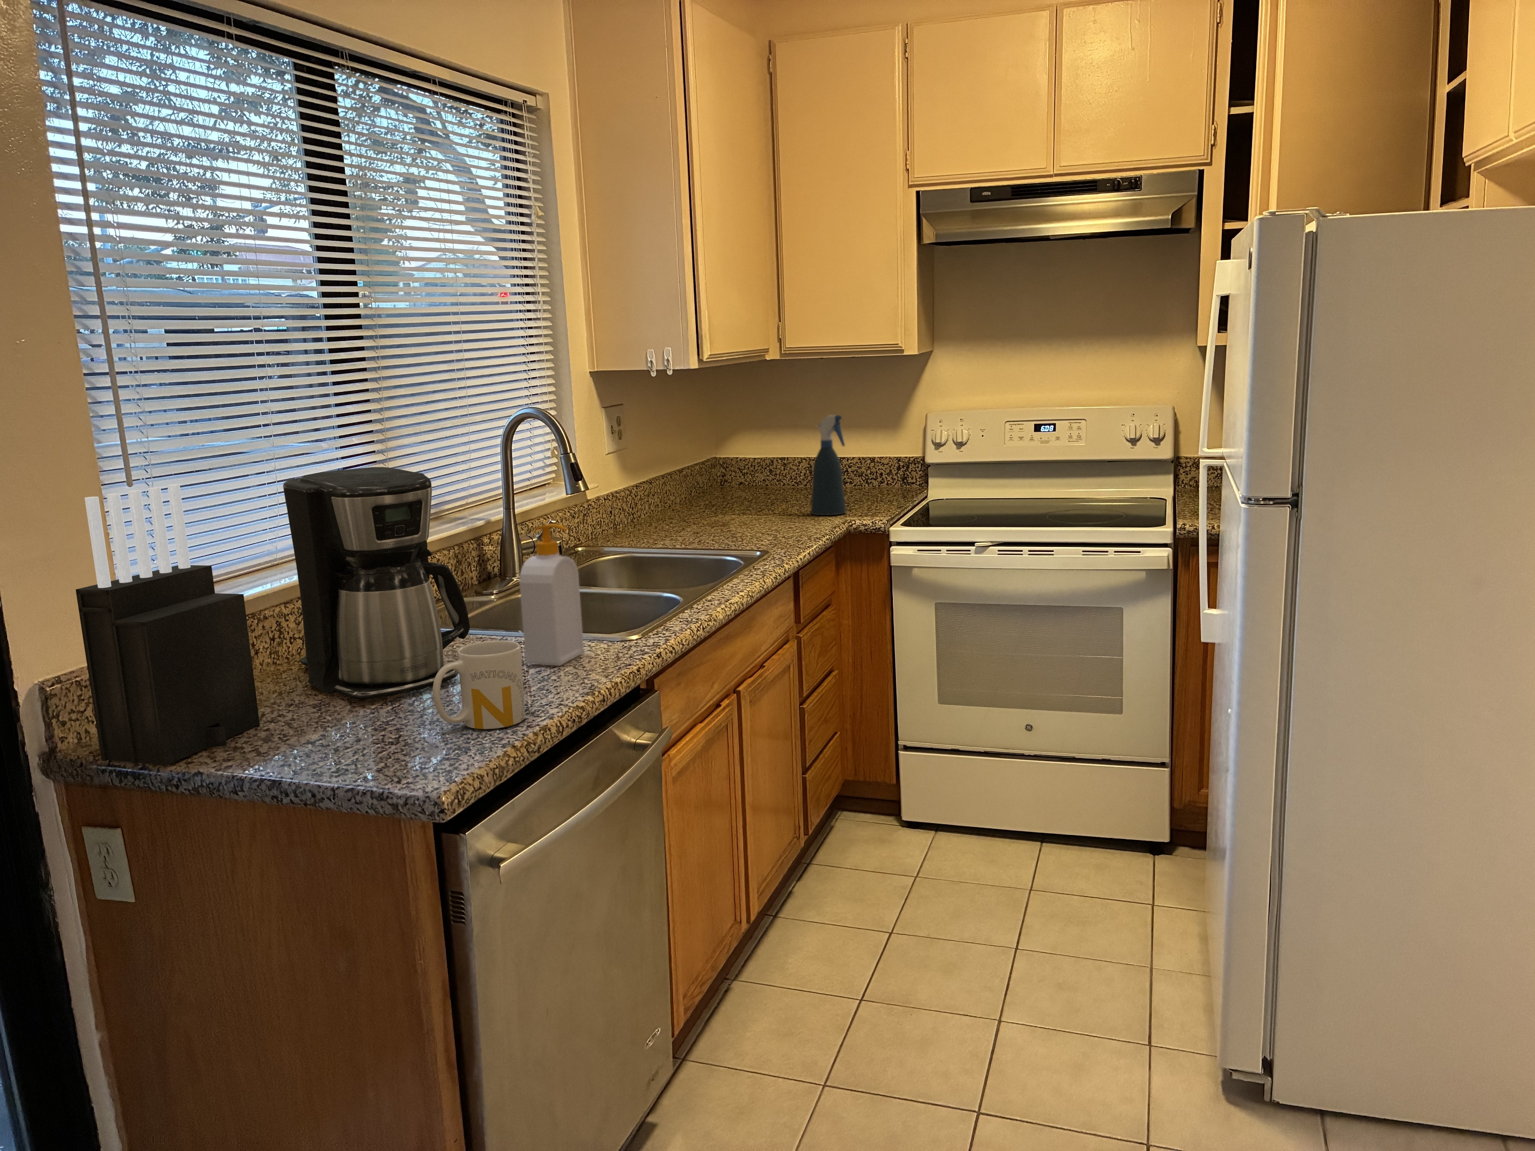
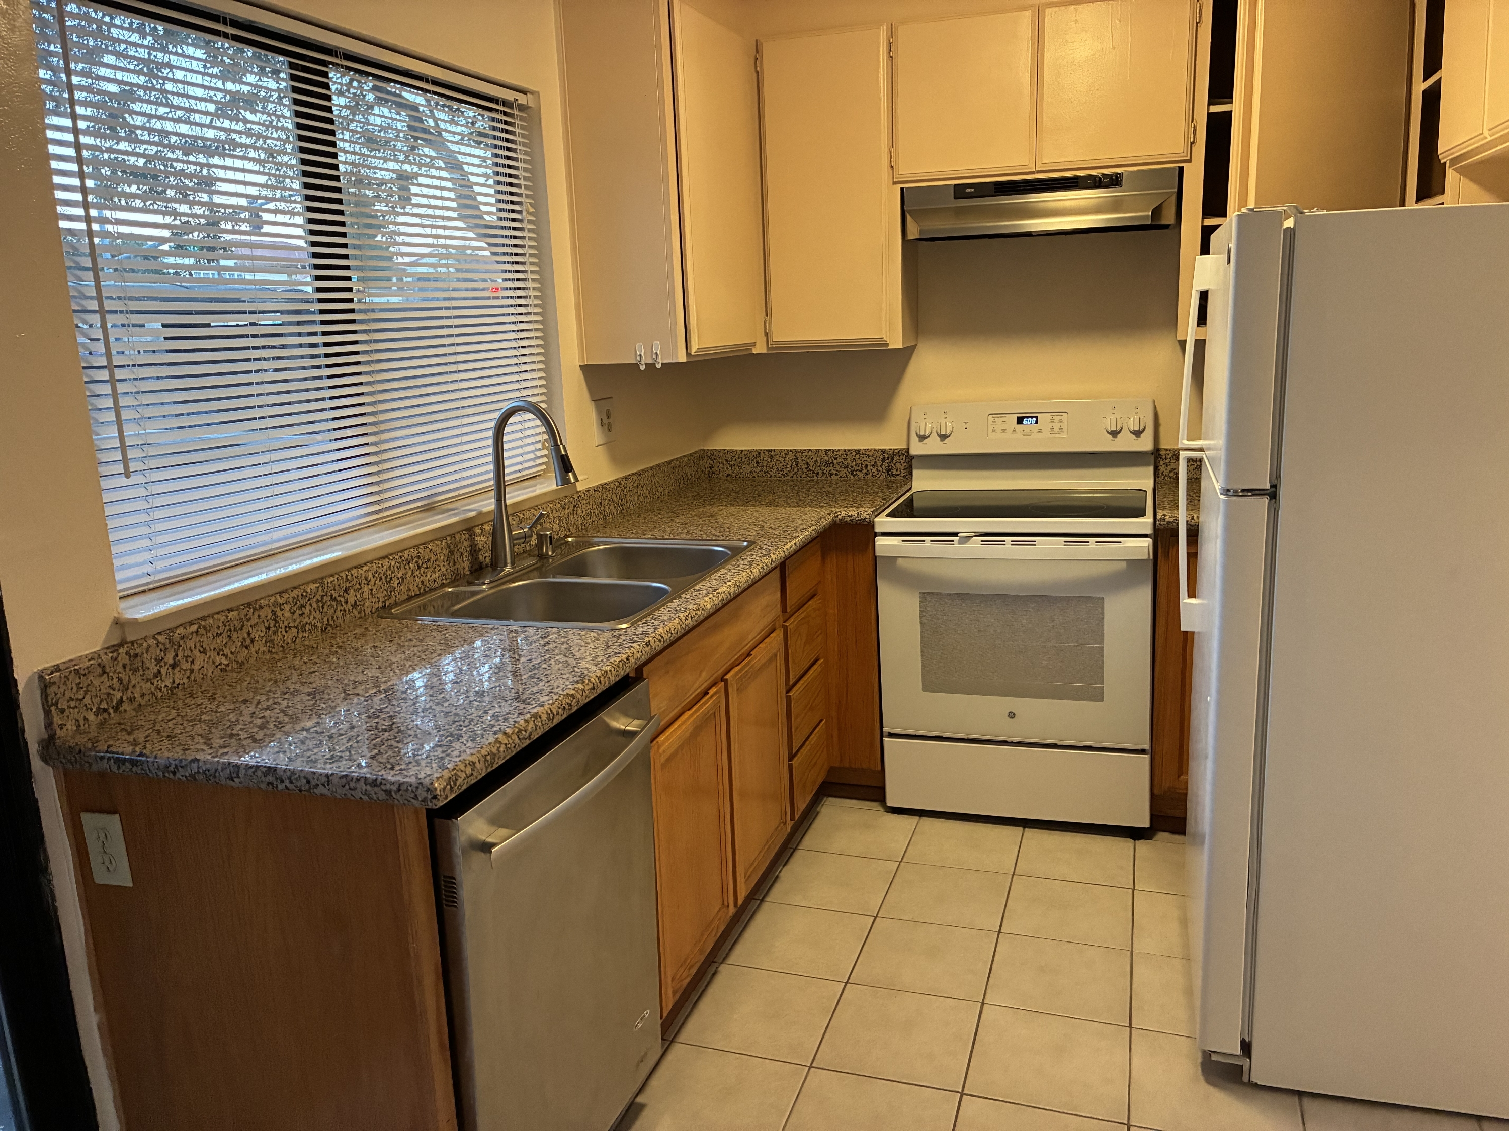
- spray bottle [811,415,847,515]
- soap bottle [519,524,584,666]
- mug [433,640,526,729]
- coffee maker [283,467,470,701]
- knife block [75,484,260,767]
